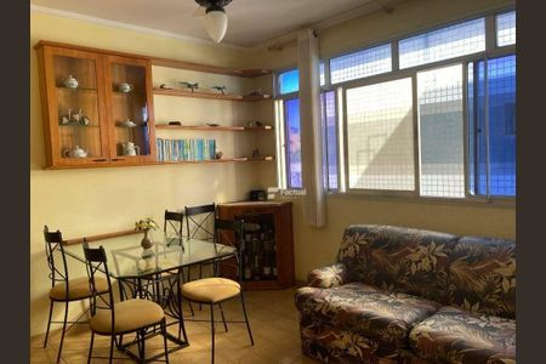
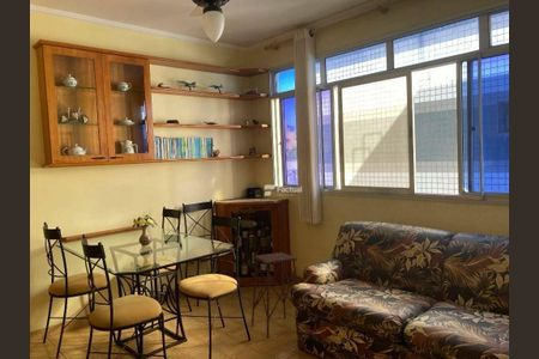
+ side table [250,251,299,340]
